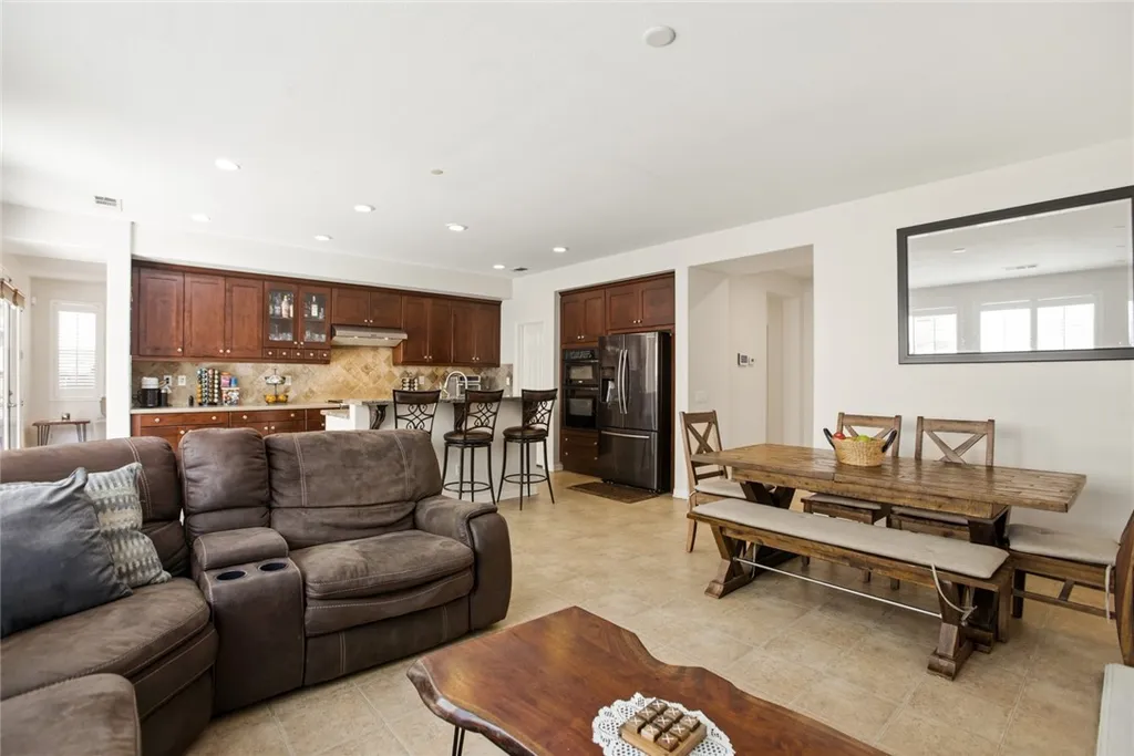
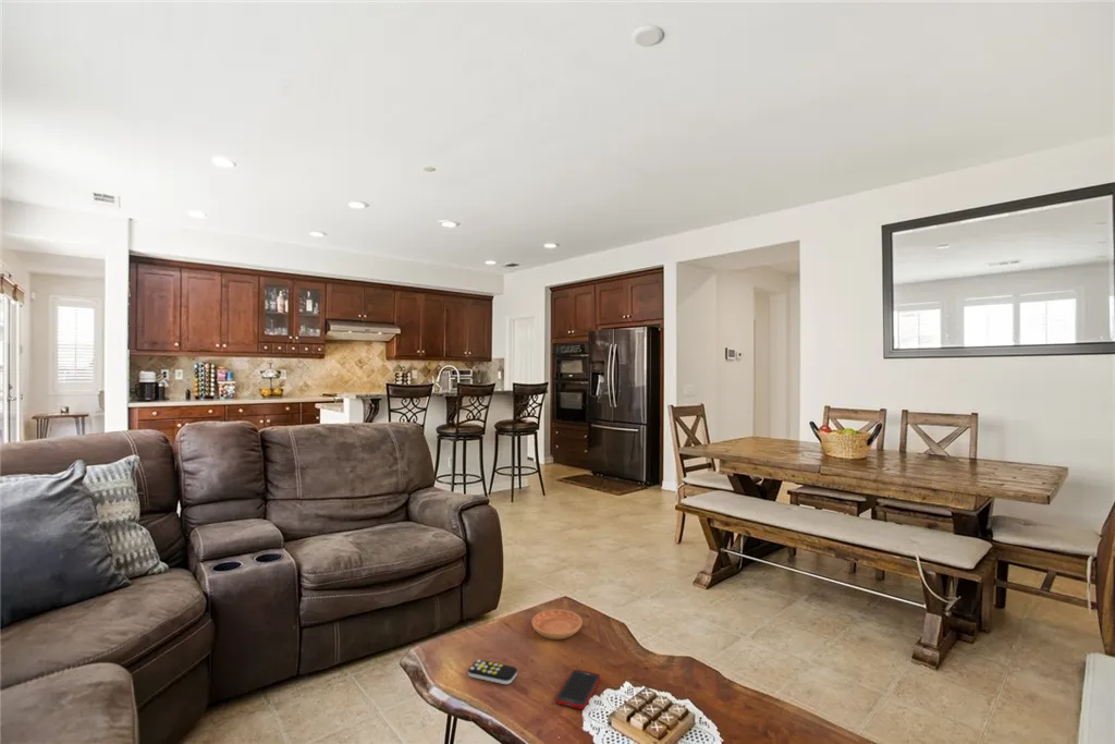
+ saucer [531,608,583,641]
+ remote control [467,659,518,685]
+ cell phone [554,668,601,710]
